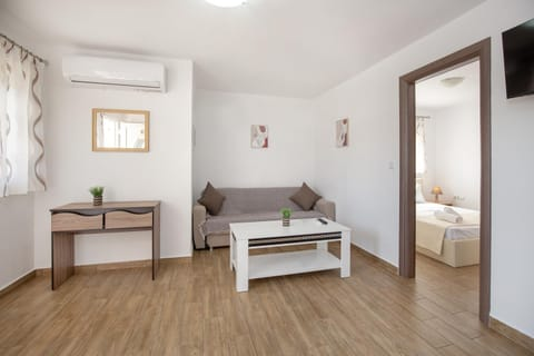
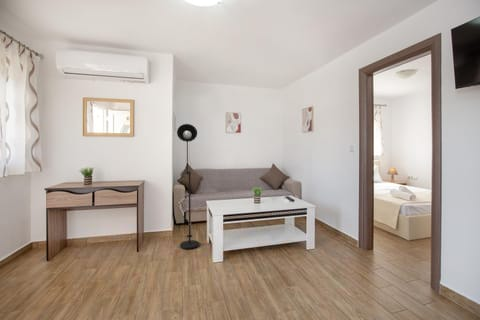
+ floor lamp [176,123,200,250]
